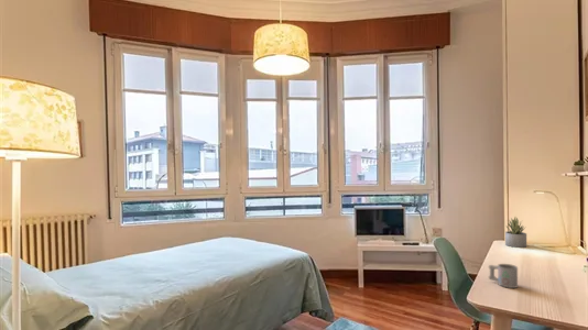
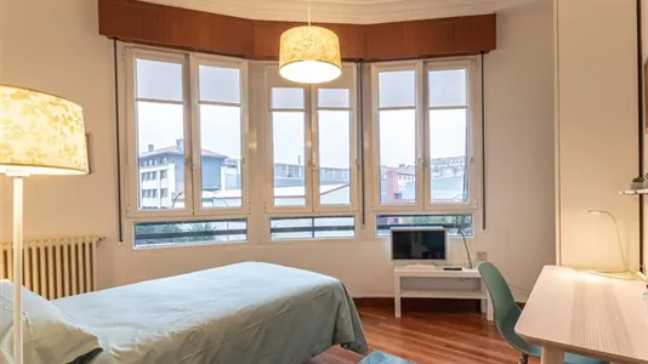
- mug [488,263,519,289]
- succulent plant [504,216,527,249]
